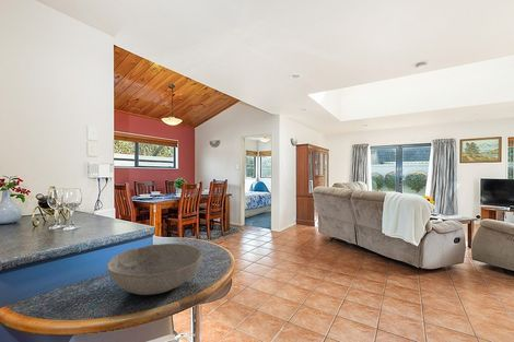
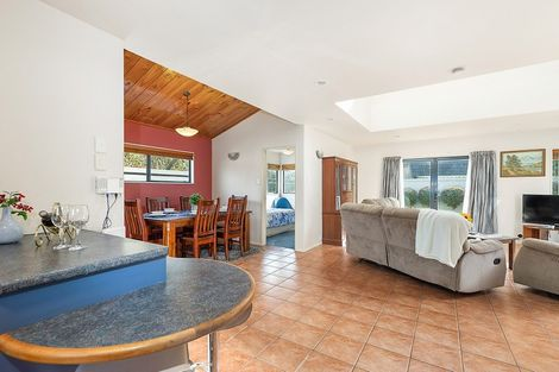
- bowl [106,243,205,296]
